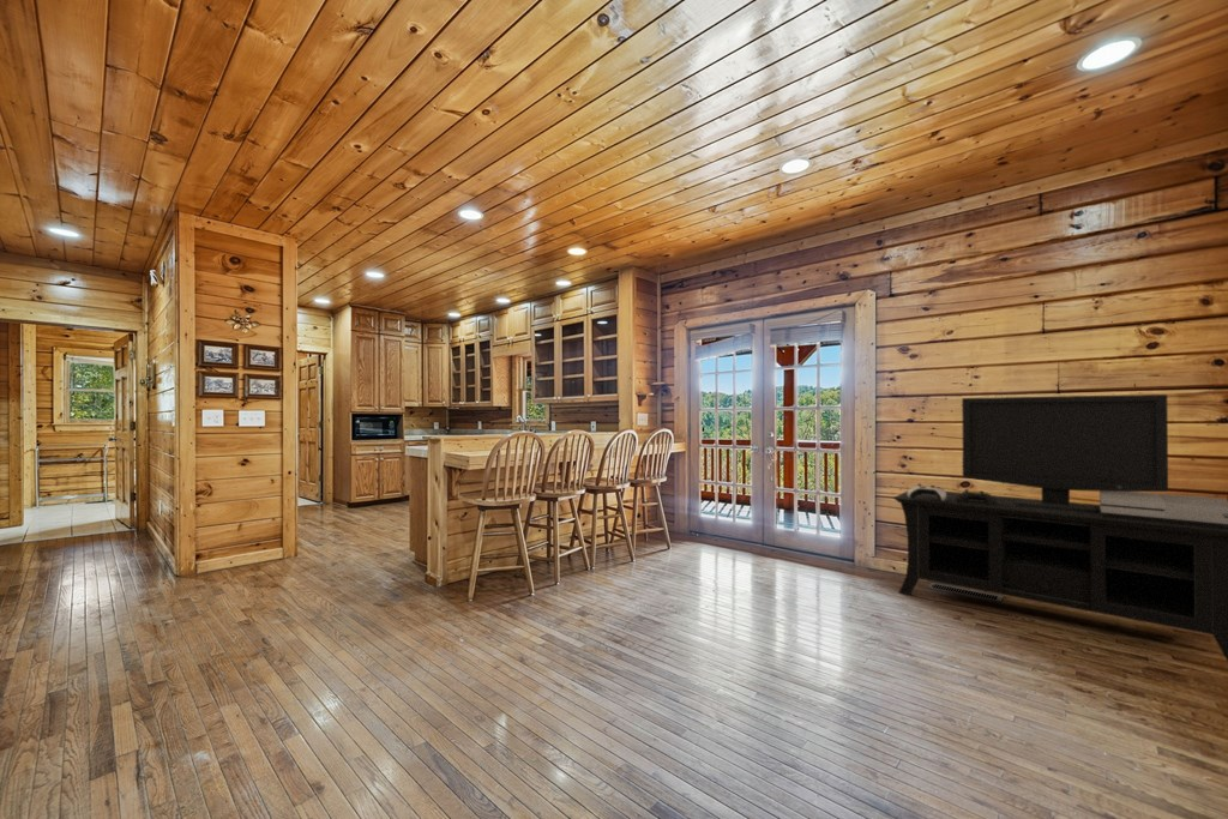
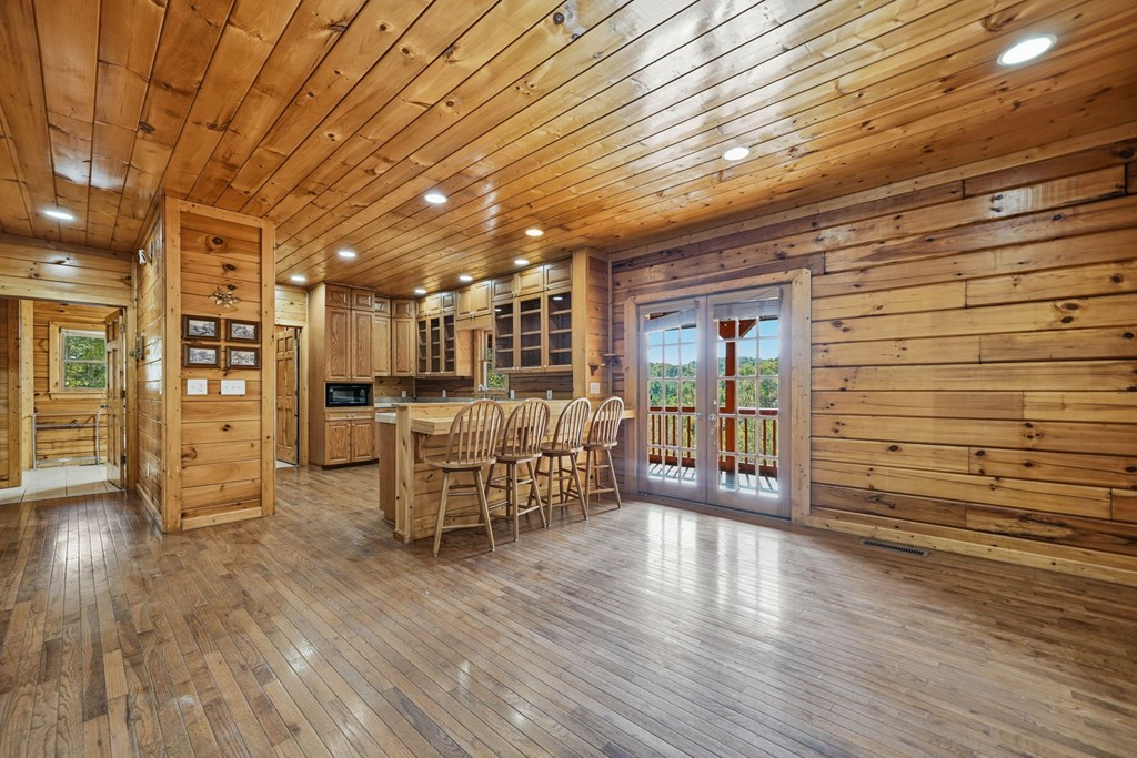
- media console [892,393,1228,662]
